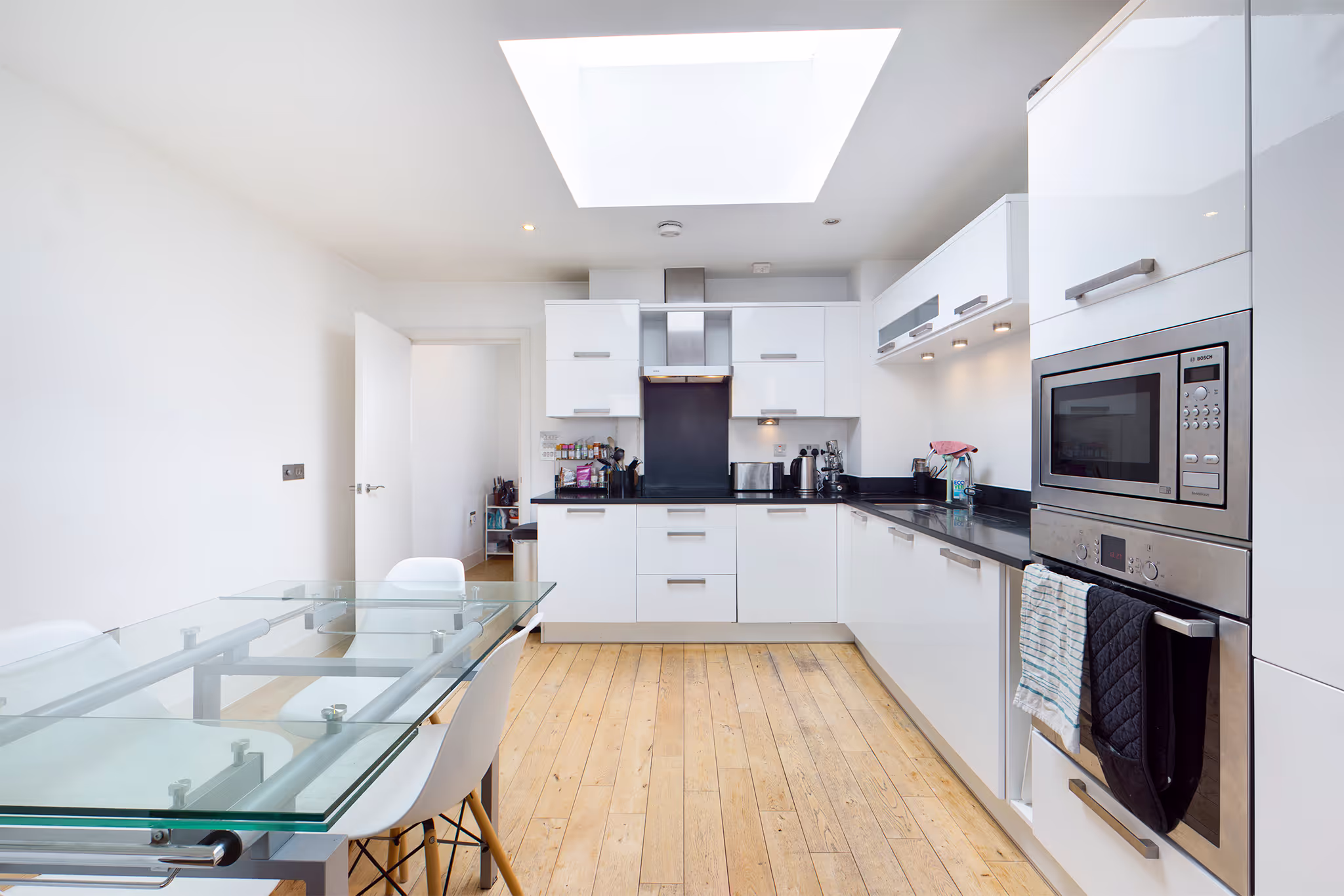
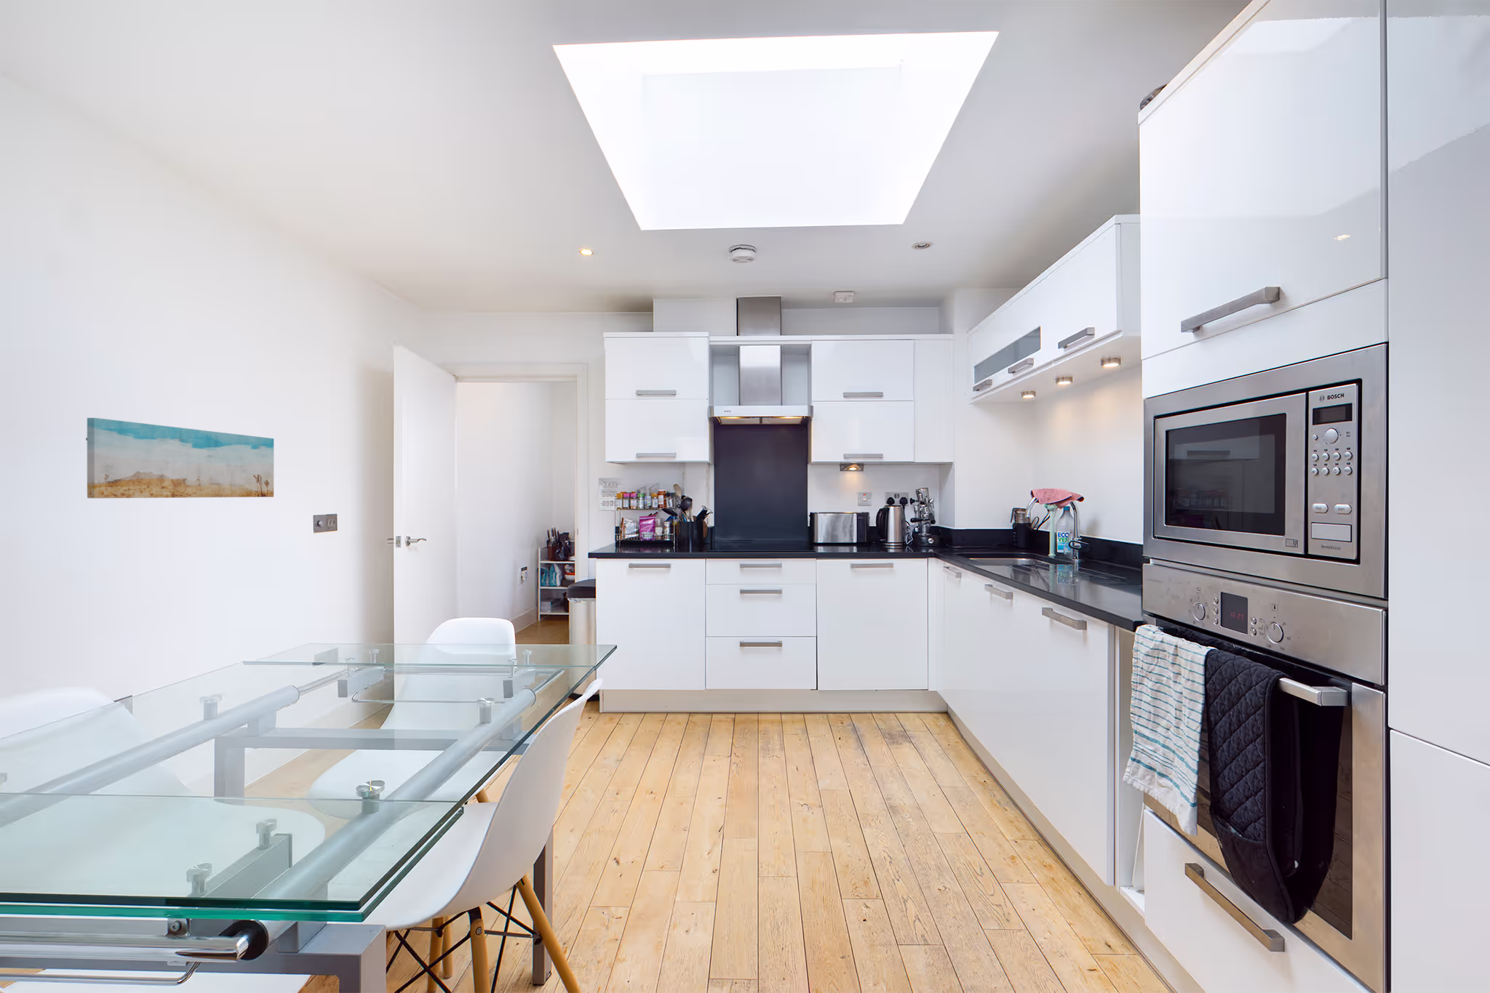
+ wall art [85,418,274,499]
